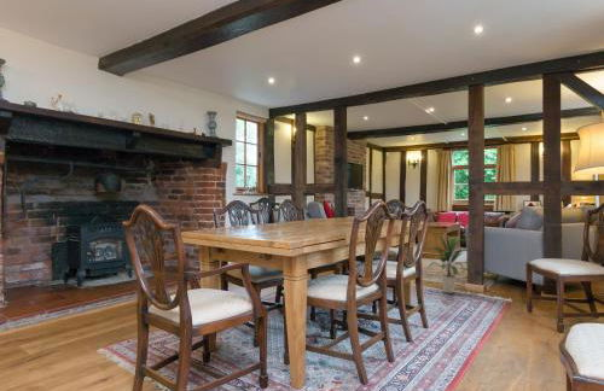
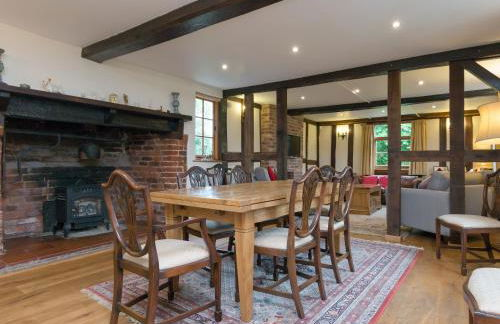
- indoor plant [425,232,474,294]
